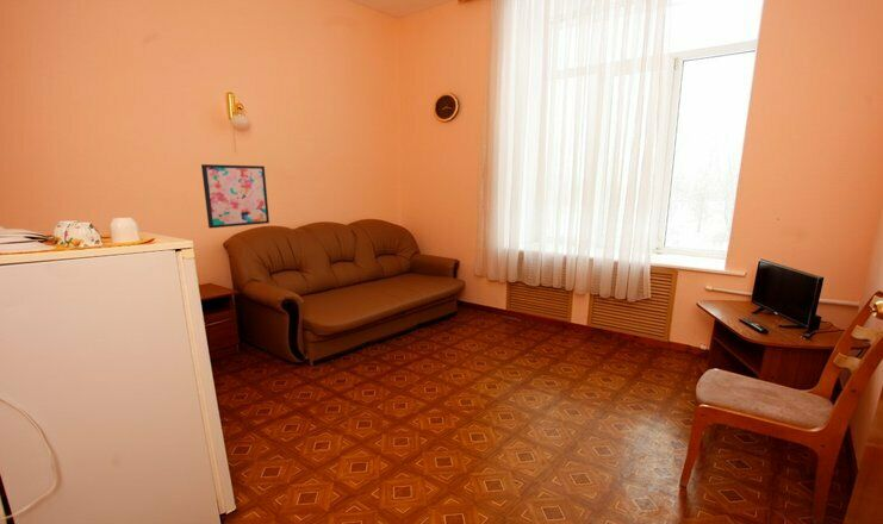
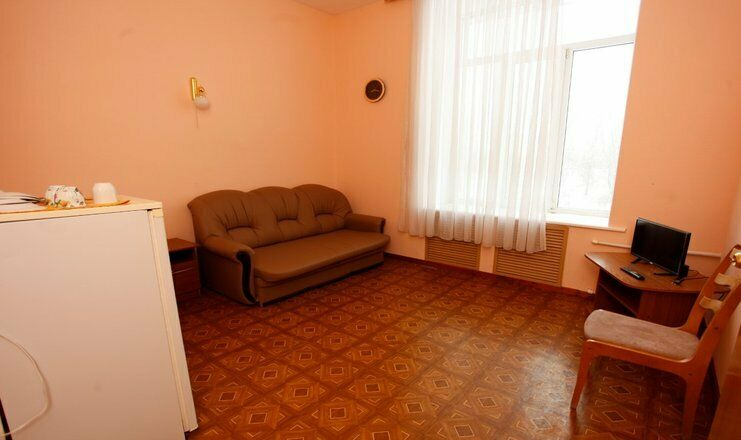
- wall art [200,163,271,230]
